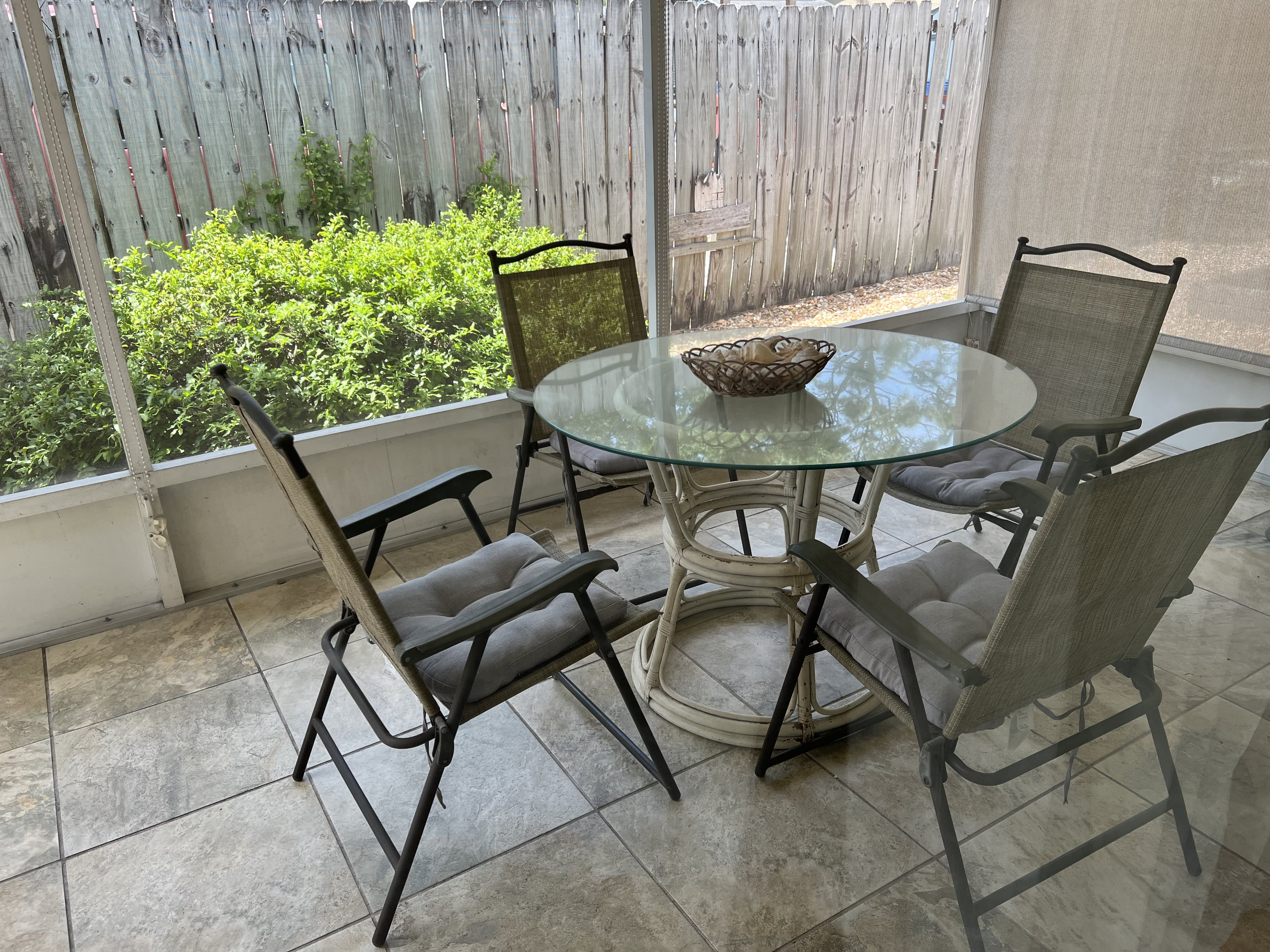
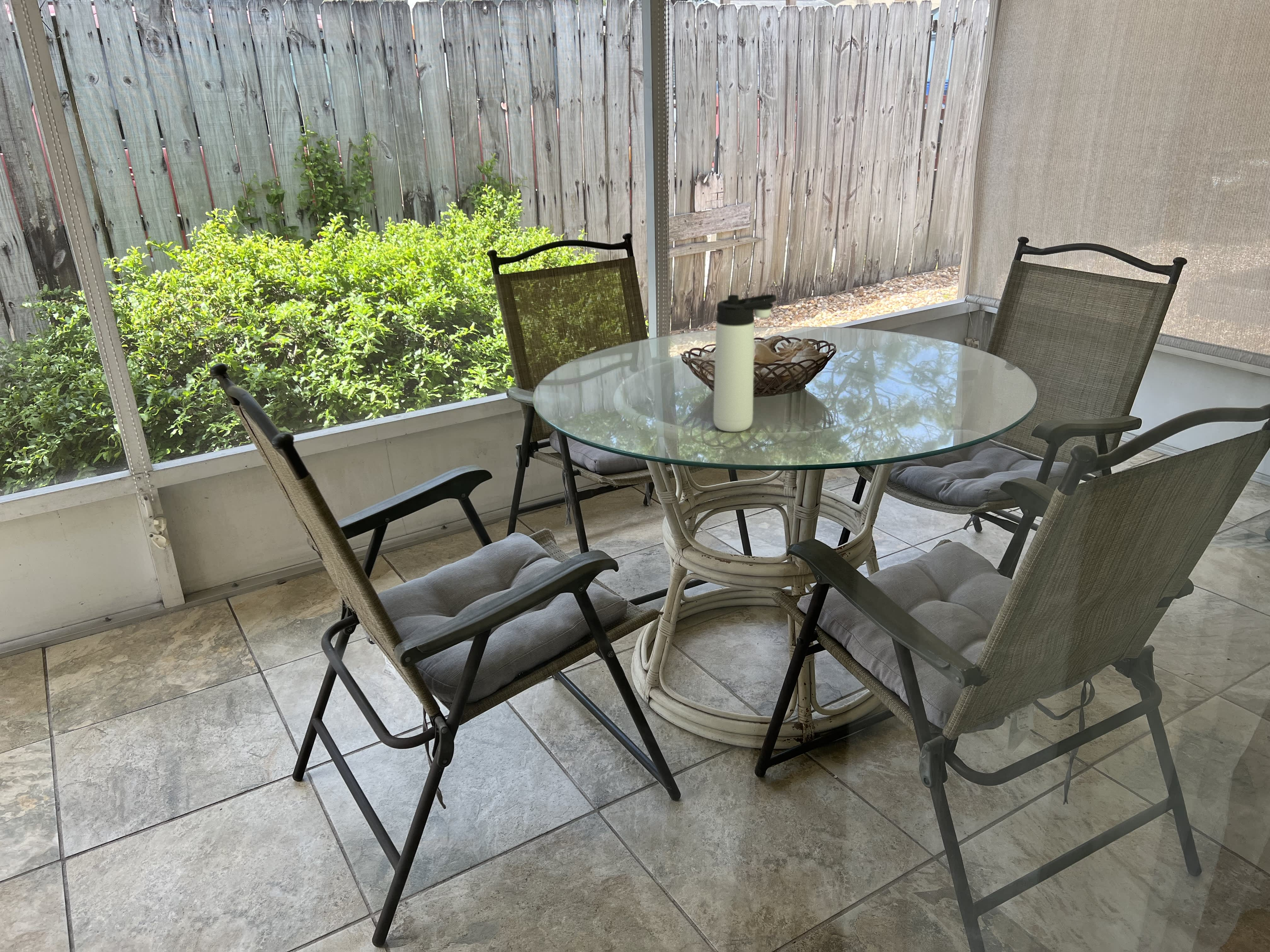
+ thermos bottle [713,294,777,432]
